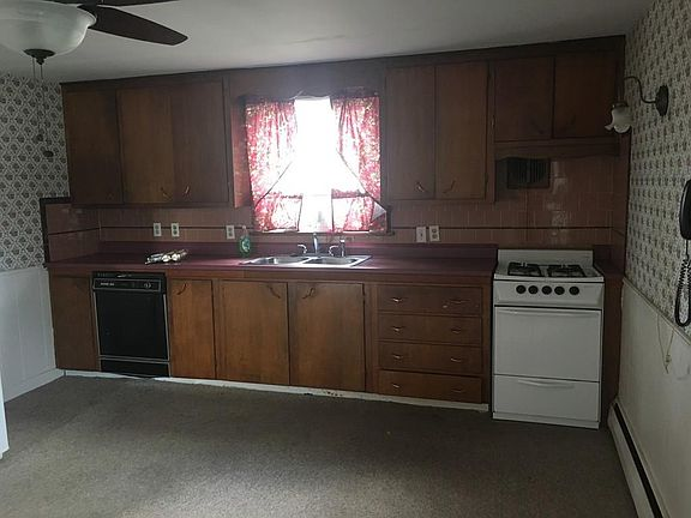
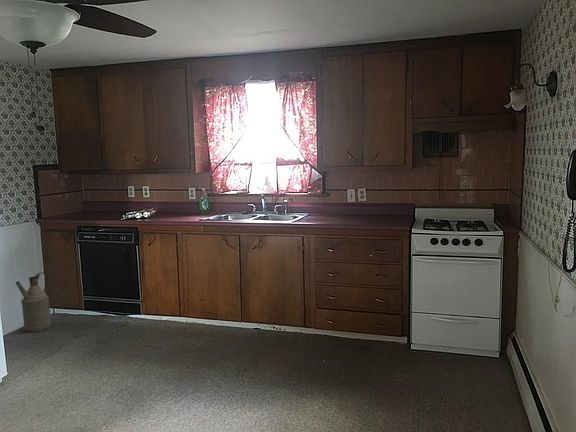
+ watering can [15,271,52,333]
